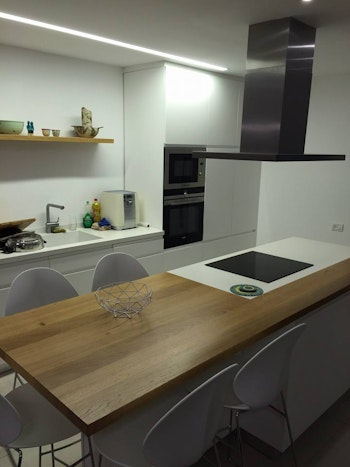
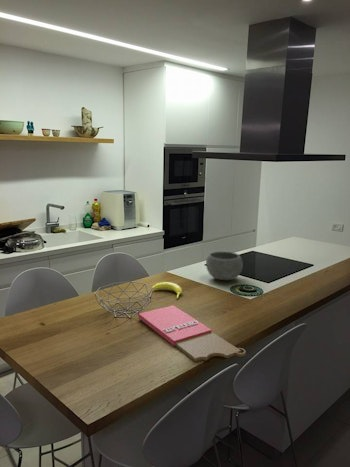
+ cutting board [138,304,247,363]
+ bowl [205,251,244,281]
+ banana [151,281,183,300]
